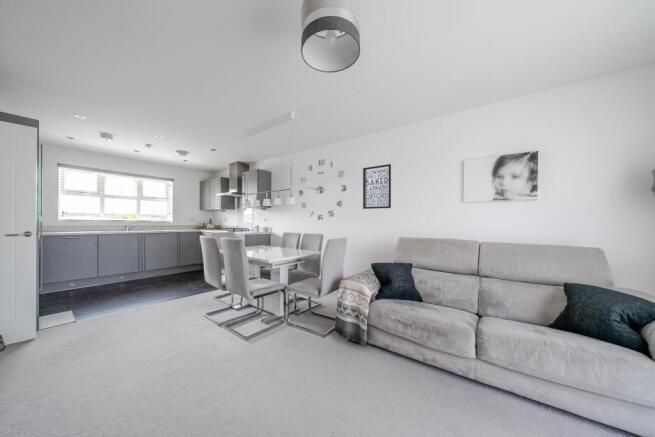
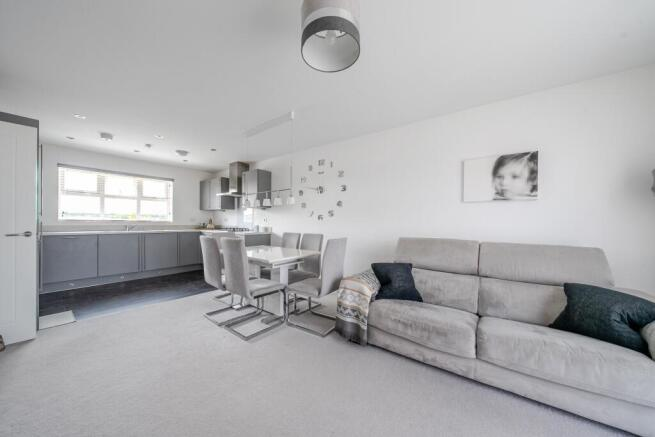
- wall art [362,163,392,210]
